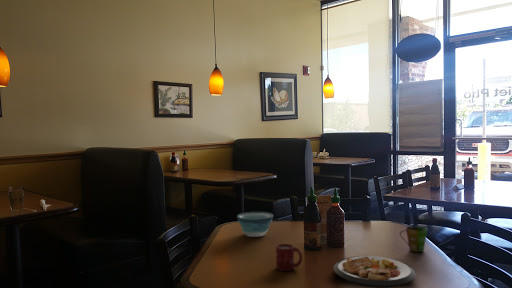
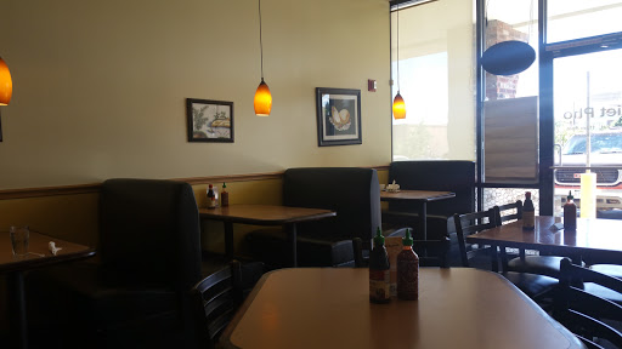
- cup [275,243,303,272]
- bowl [236,211,274,238]
- plate [333,255,417,288]
- cup [399,225,428,253]
